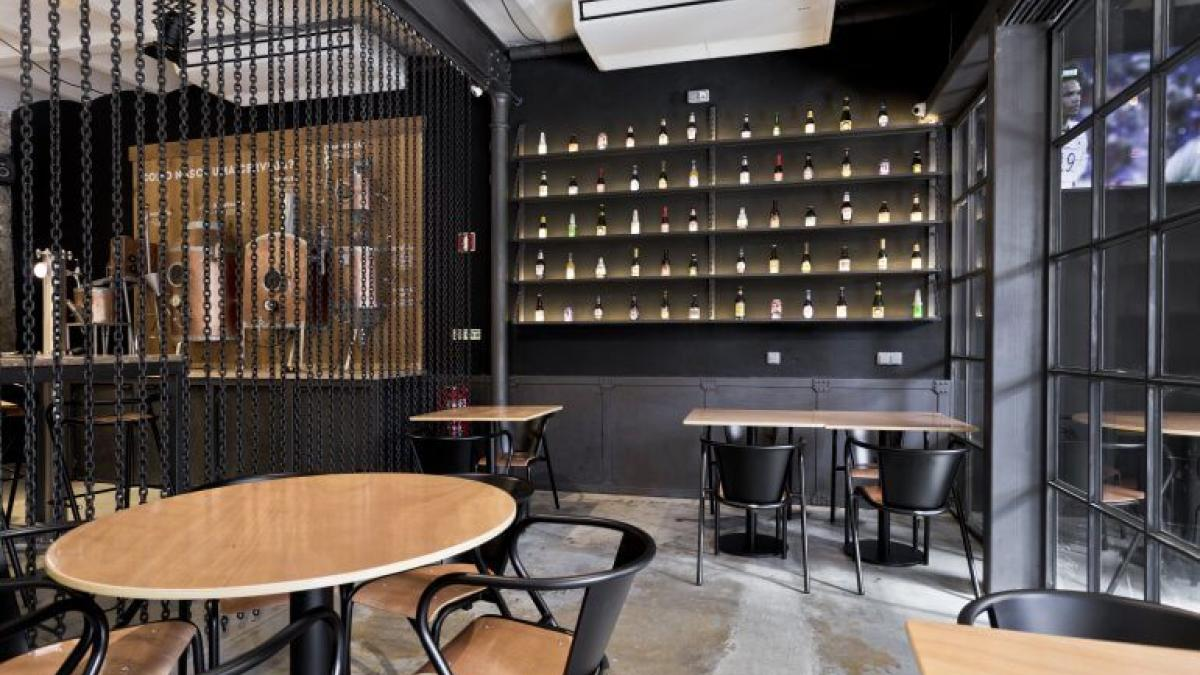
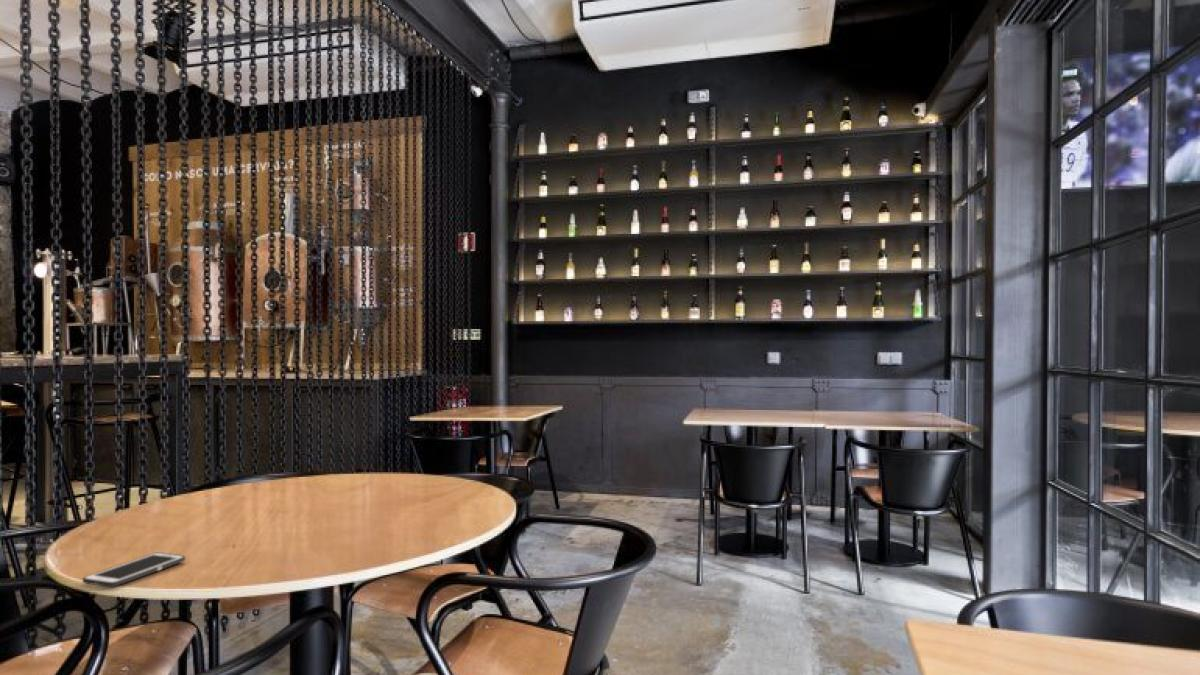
+ cell phone [82,551,186,588]
